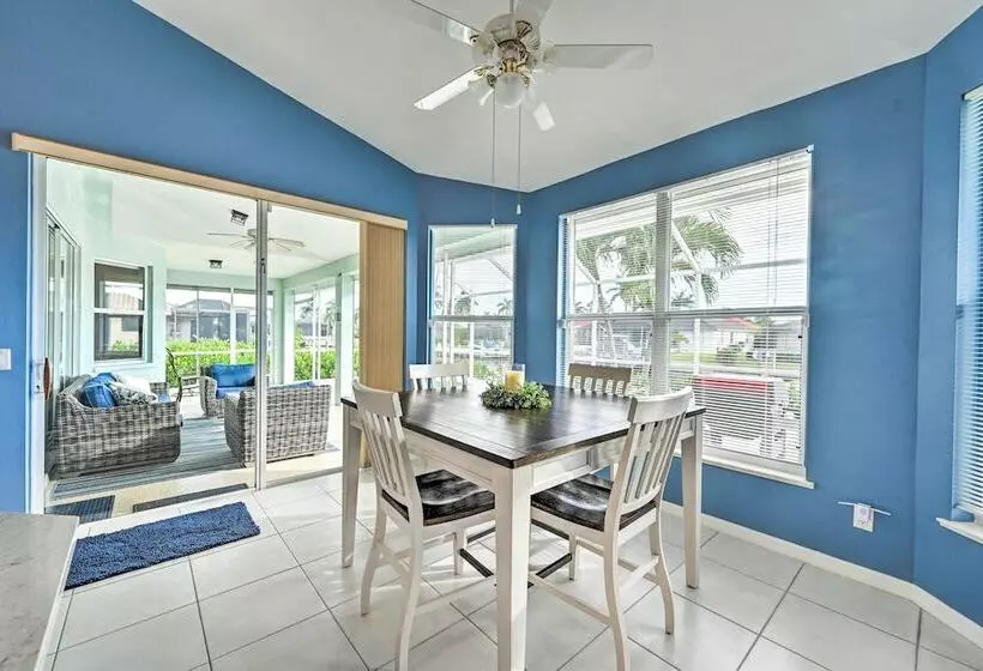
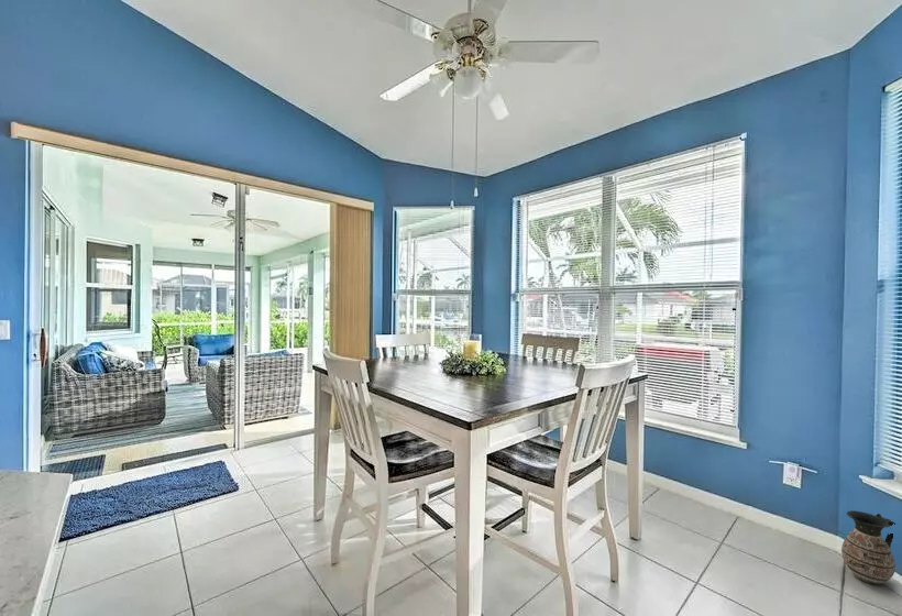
+ ceramic jug [840,509,897,586]
